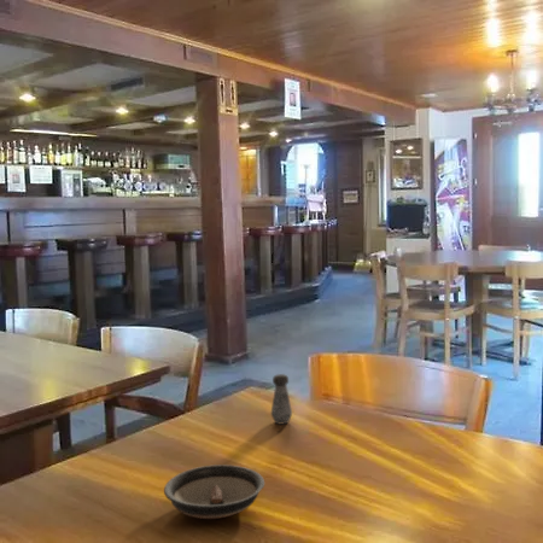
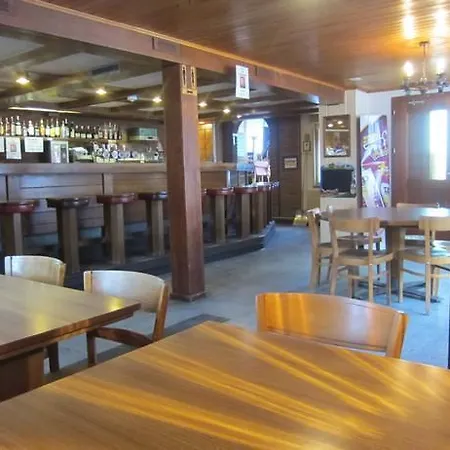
- salt shaker [269,373,293,426]
- saucer [163,463,265,520]
